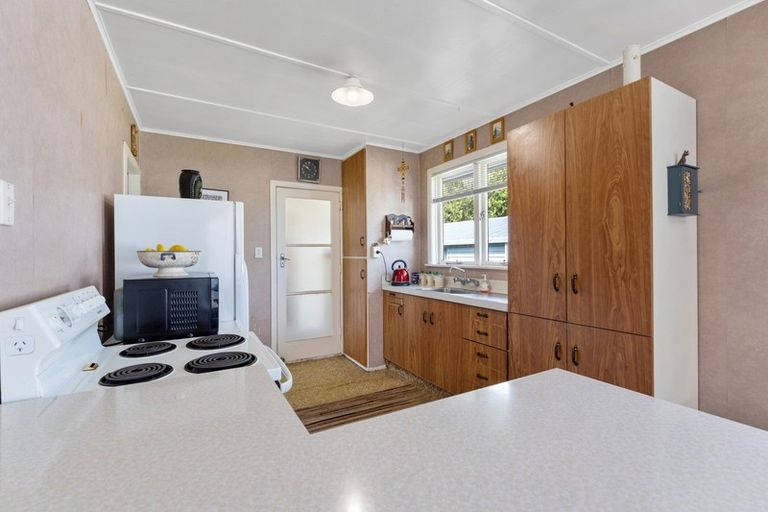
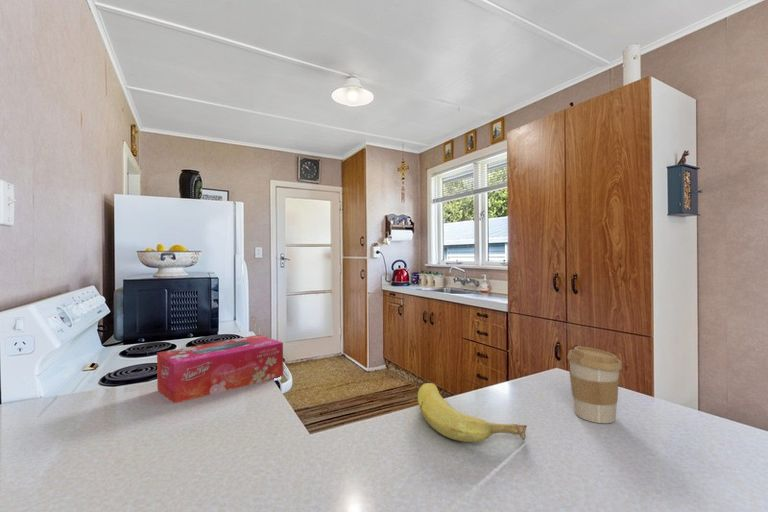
+ fruit [417,382,528,443]
+ coffee cup [567,346,623,424]
+ tissue box [156,334,284,404]
